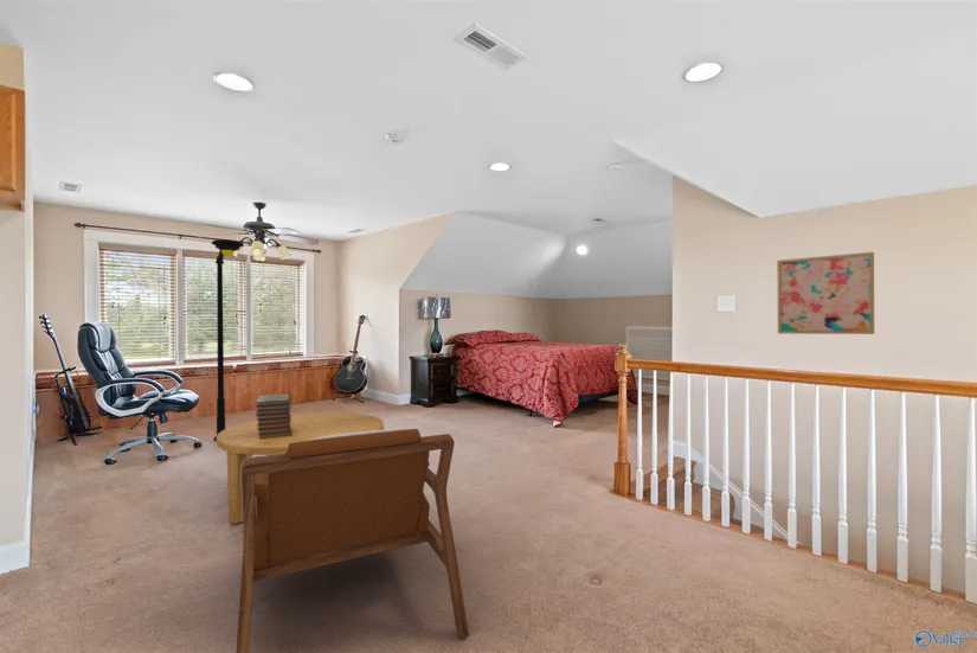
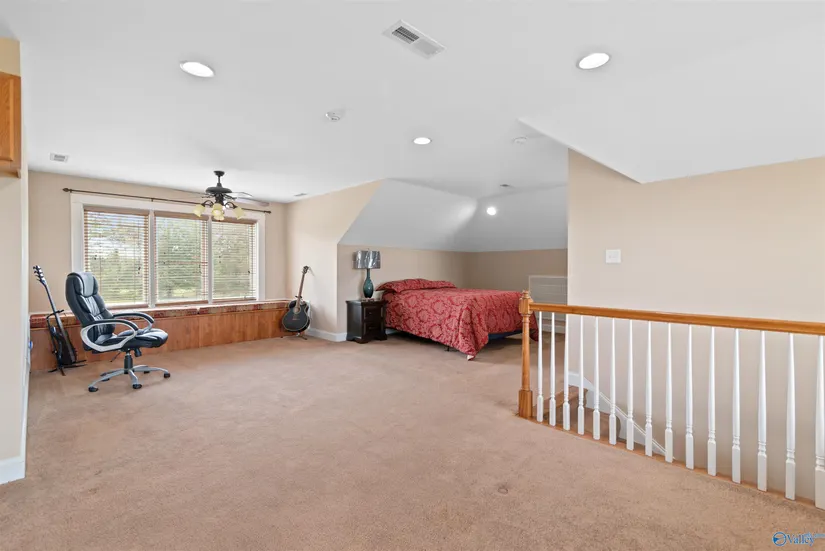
- floor lamp [210,238,245,442]
- coffee table [216,411,385,525]
- wall art [776,251,875,335]
- book stack [255,393,293,438]
- armchair [236,428,470,653]
